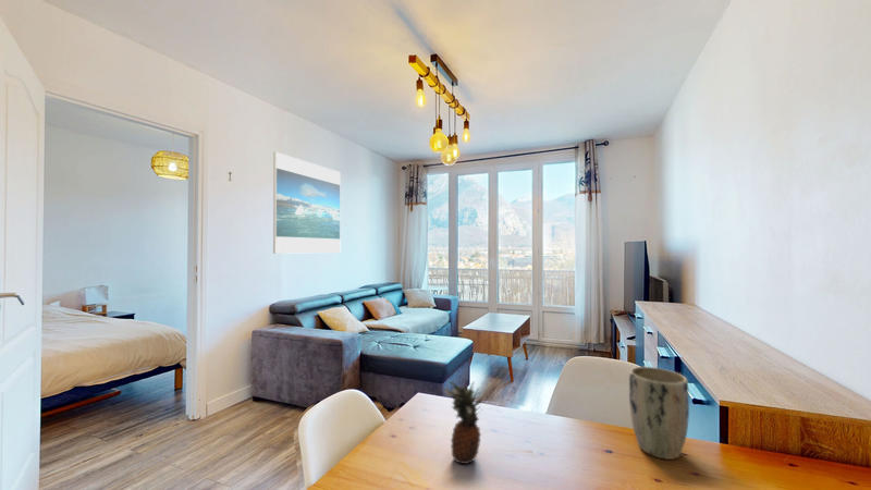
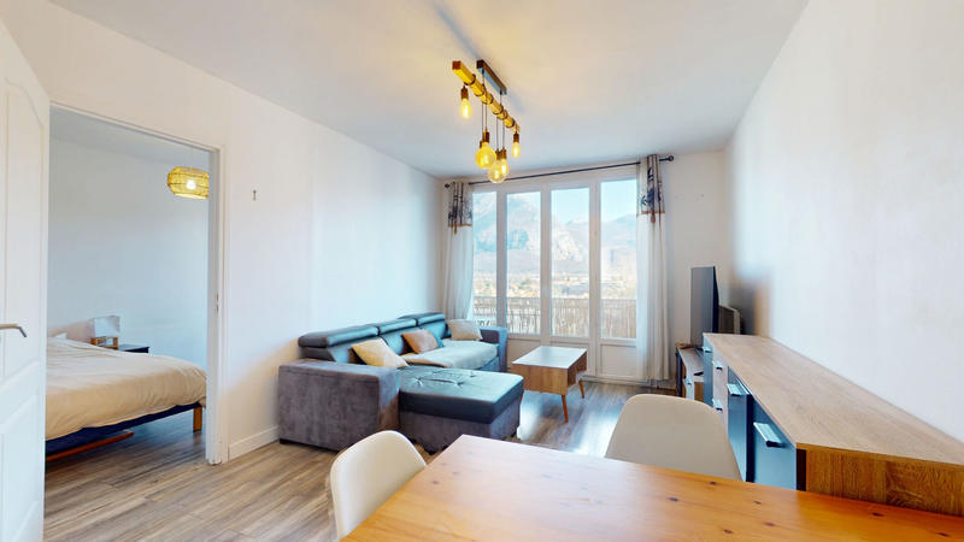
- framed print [272,151,342,255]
- plant pot [628,366,690,461]
- fruit [442,379,486,465]
